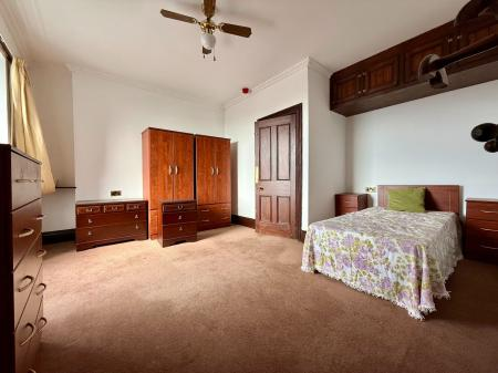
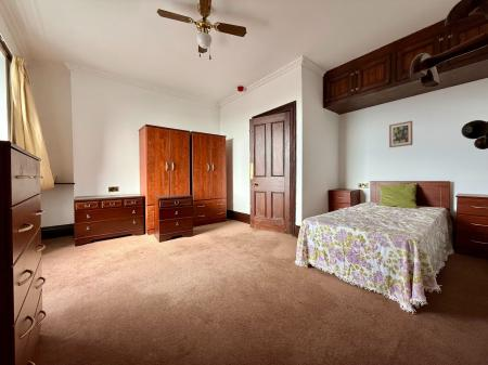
+ wall art [388,120,413,148]
